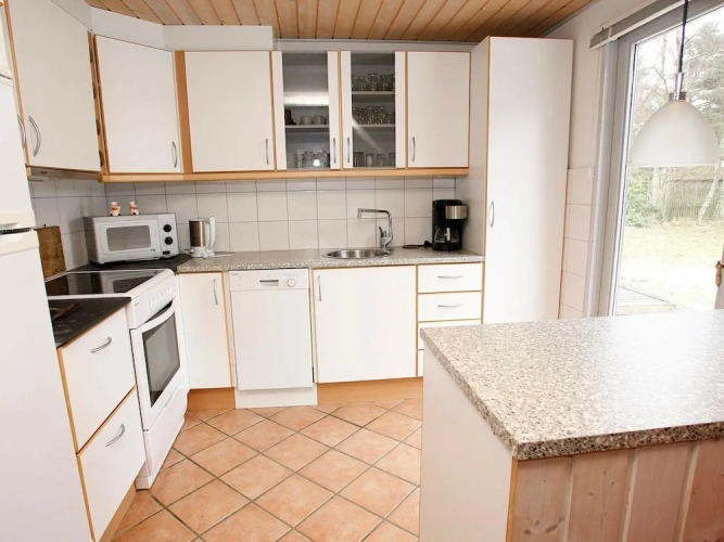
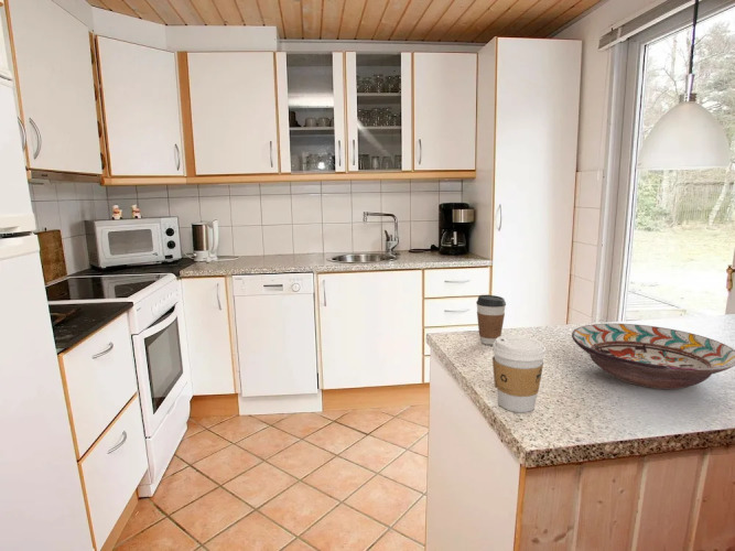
+ coffee cup [491,334,547,413]
+ decorative bowl [571,323,735,390]
+ coffee cup [475,294,507,346]
